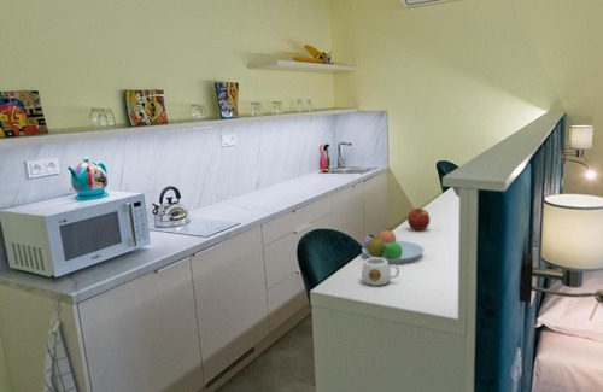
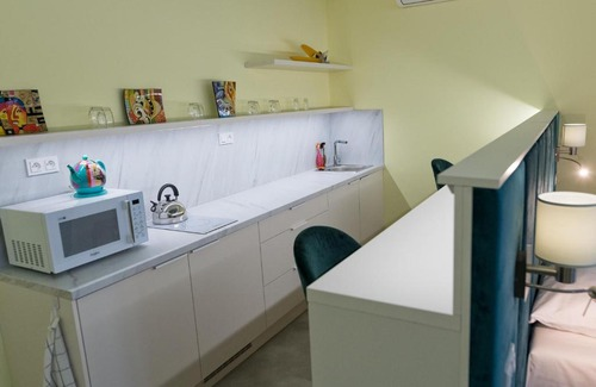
- fruit bowl [361,228,425,264]
- apple [406,207,431,232]
- mug [361,257,400,287]
